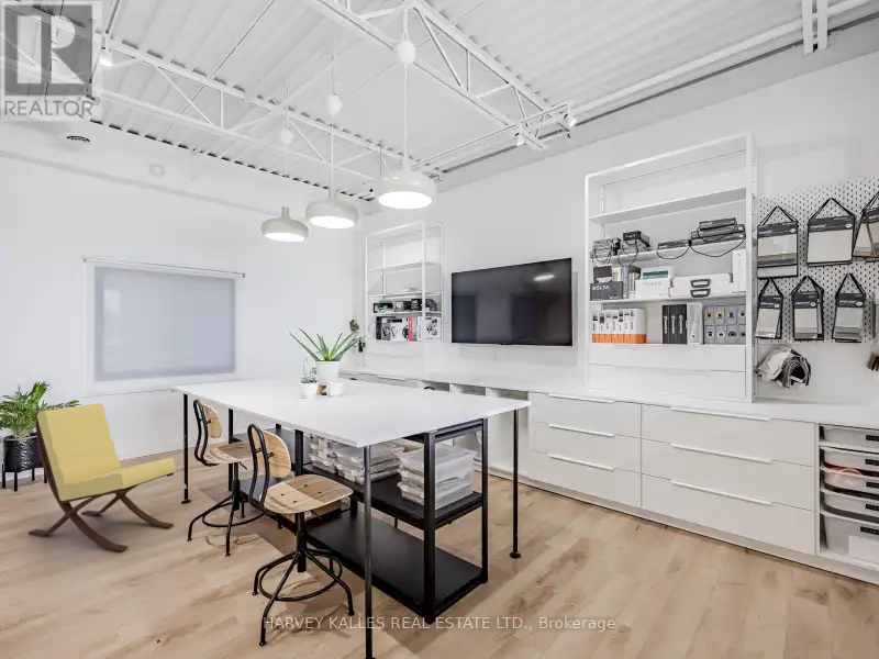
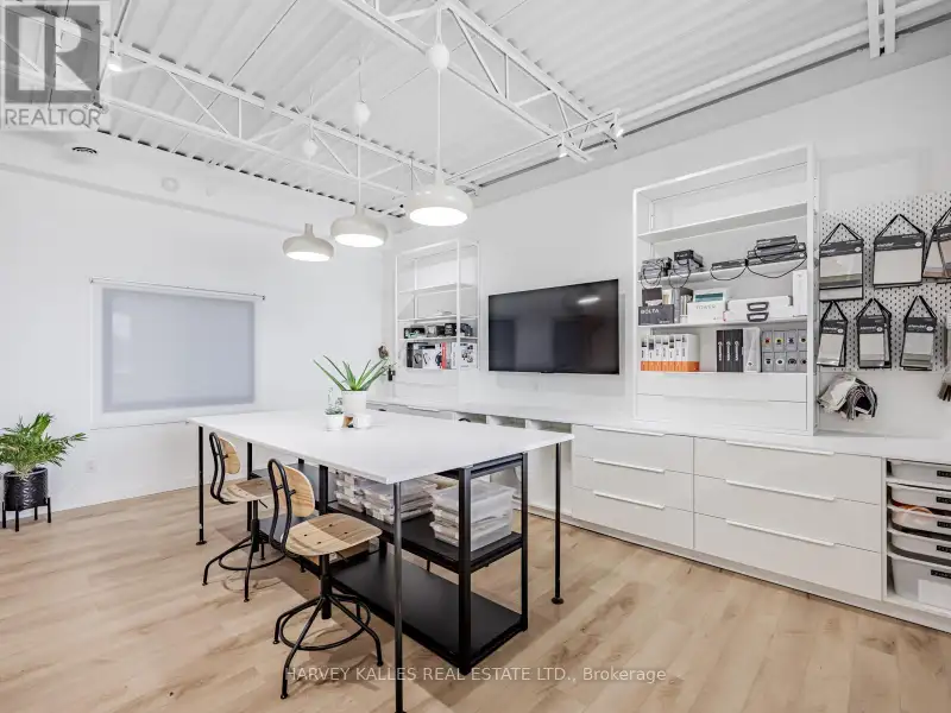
- lounge chair [27,402,177,552]
